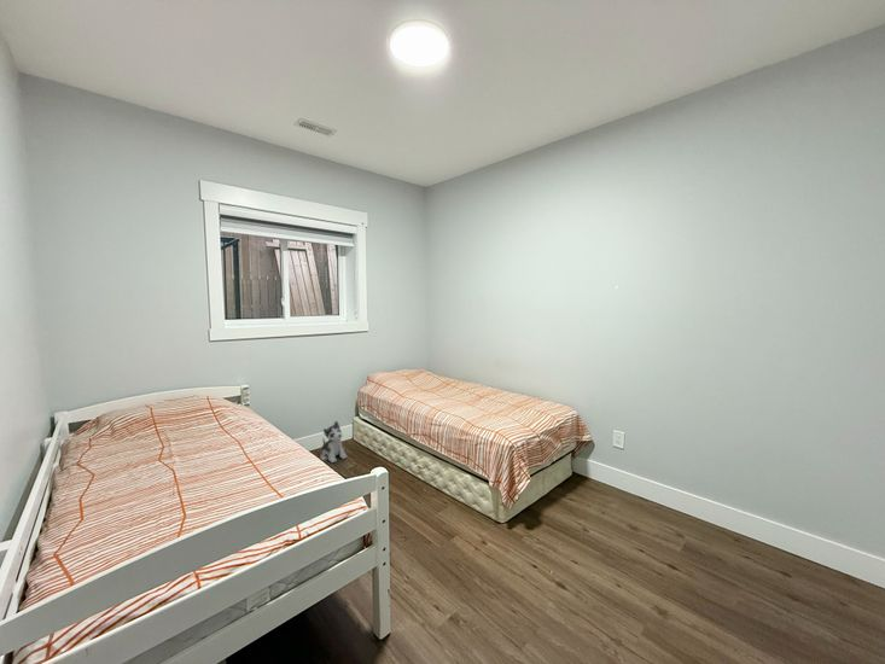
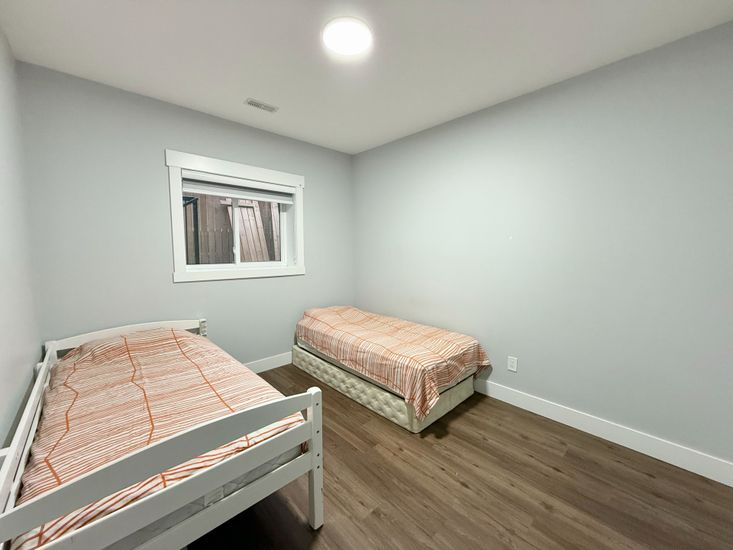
- plush toy [319,420,348,464]
